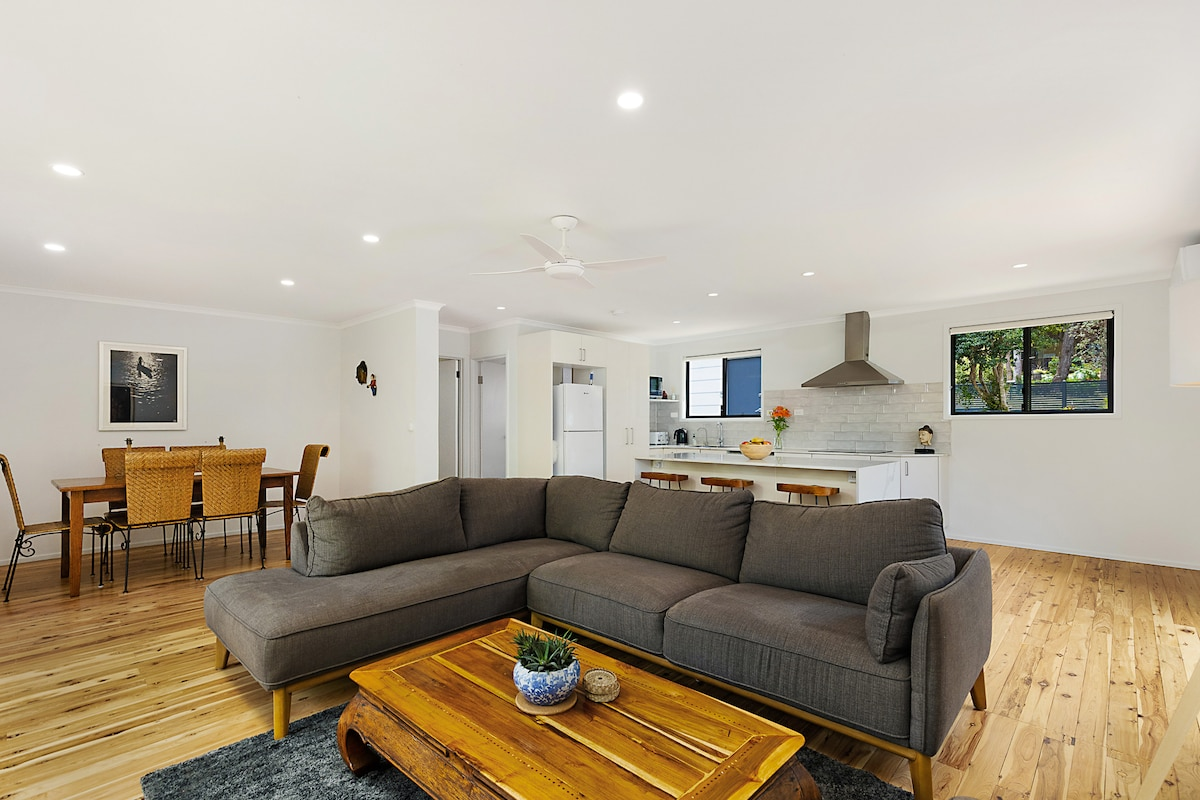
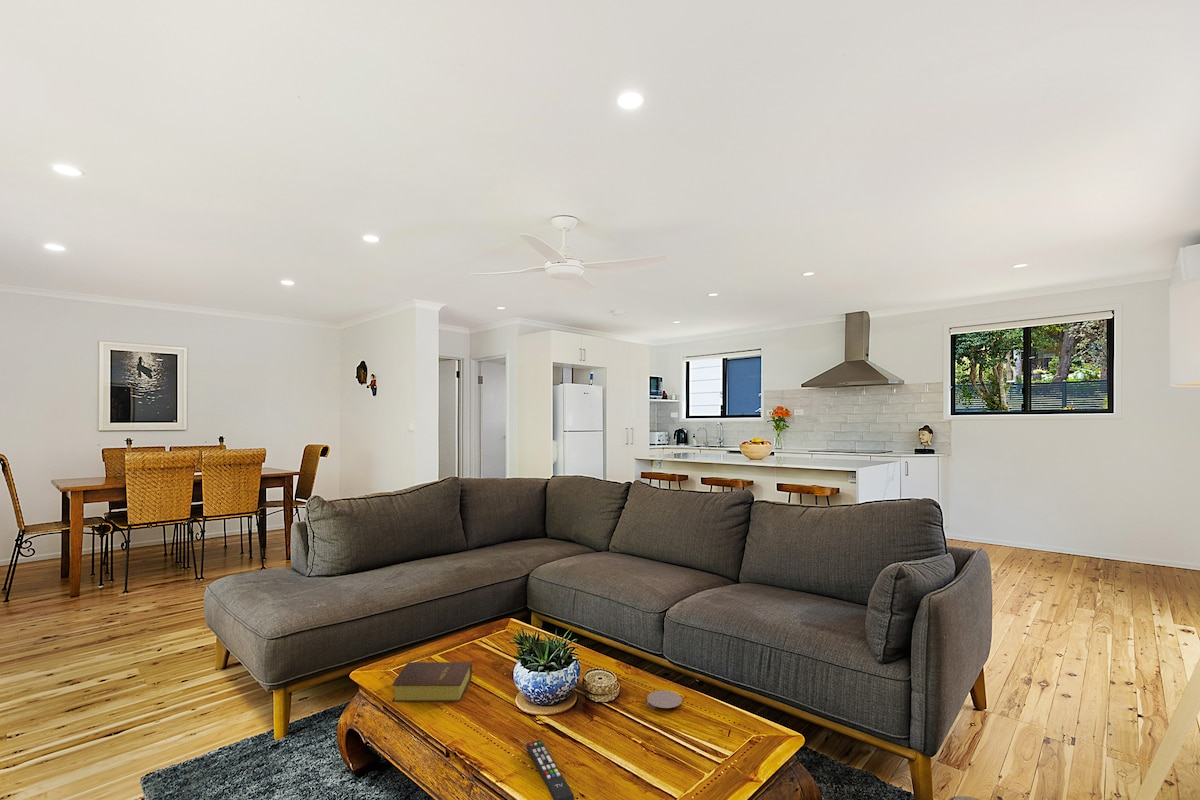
+ coaster [646,689,683,711]
+ remote control [525,739,575,800]
+ bible [391,661,473,703]
